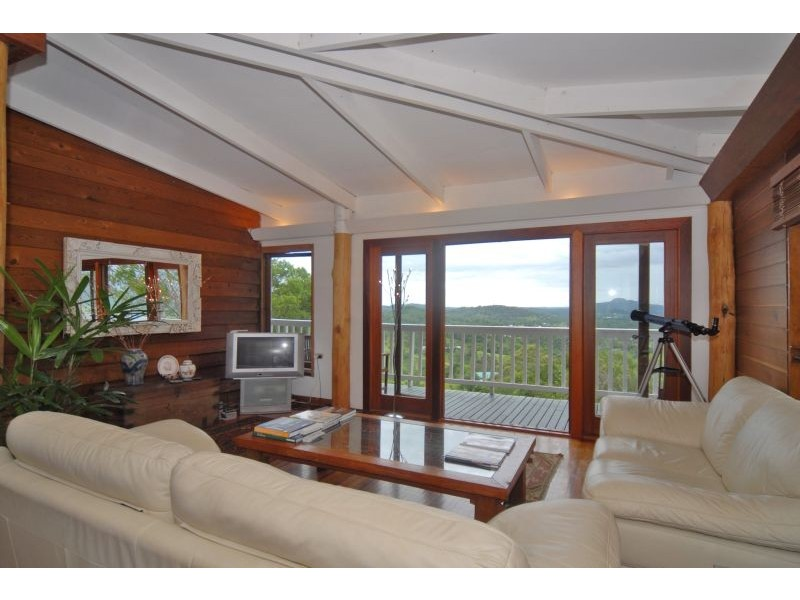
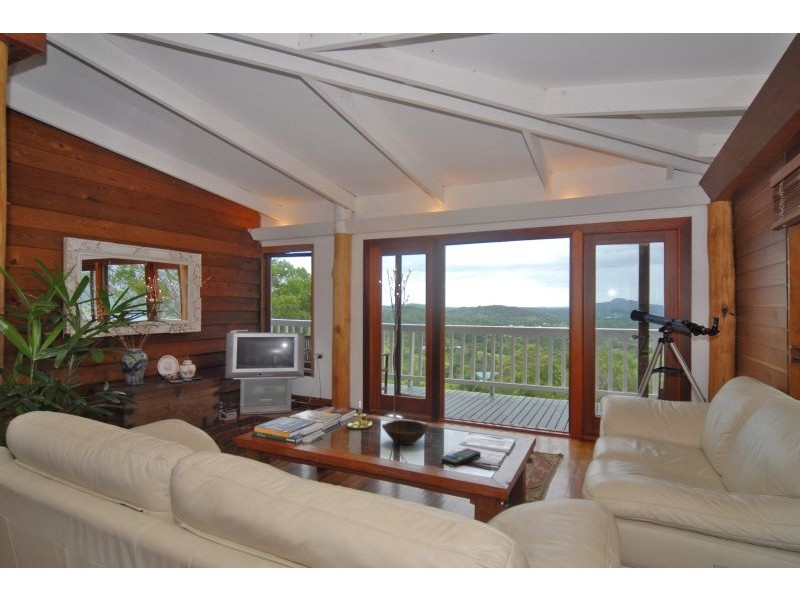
+ remote control [441,447,482,468]
+ candle holder [346,402,375,430]
+ bowl [381,419,430,445]
